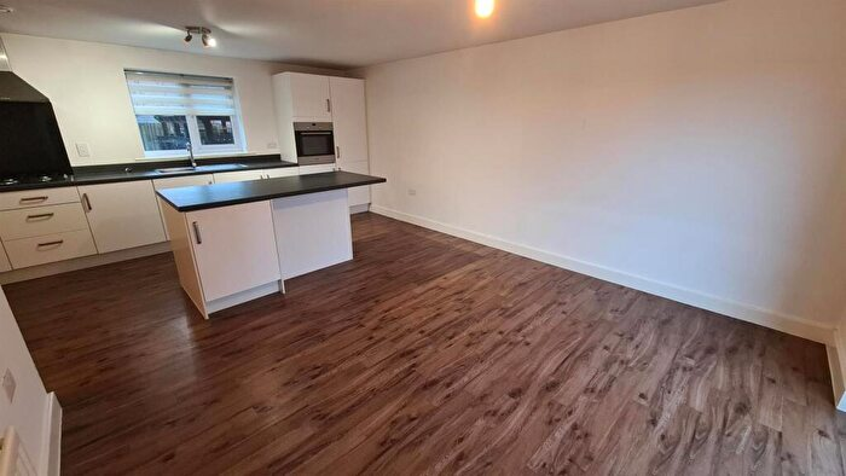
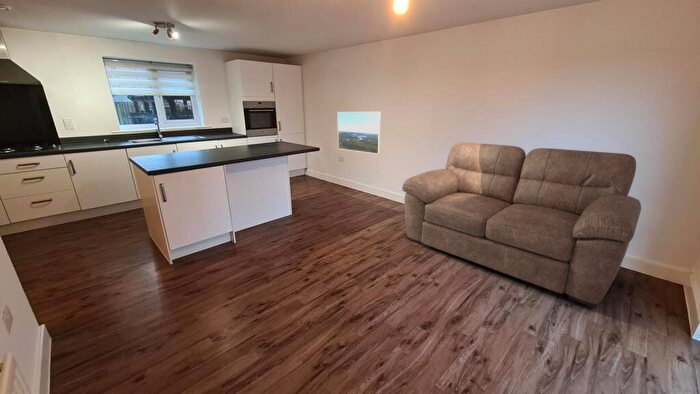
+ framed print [337,111,381,155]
+ sofa [401,141,642,309]
